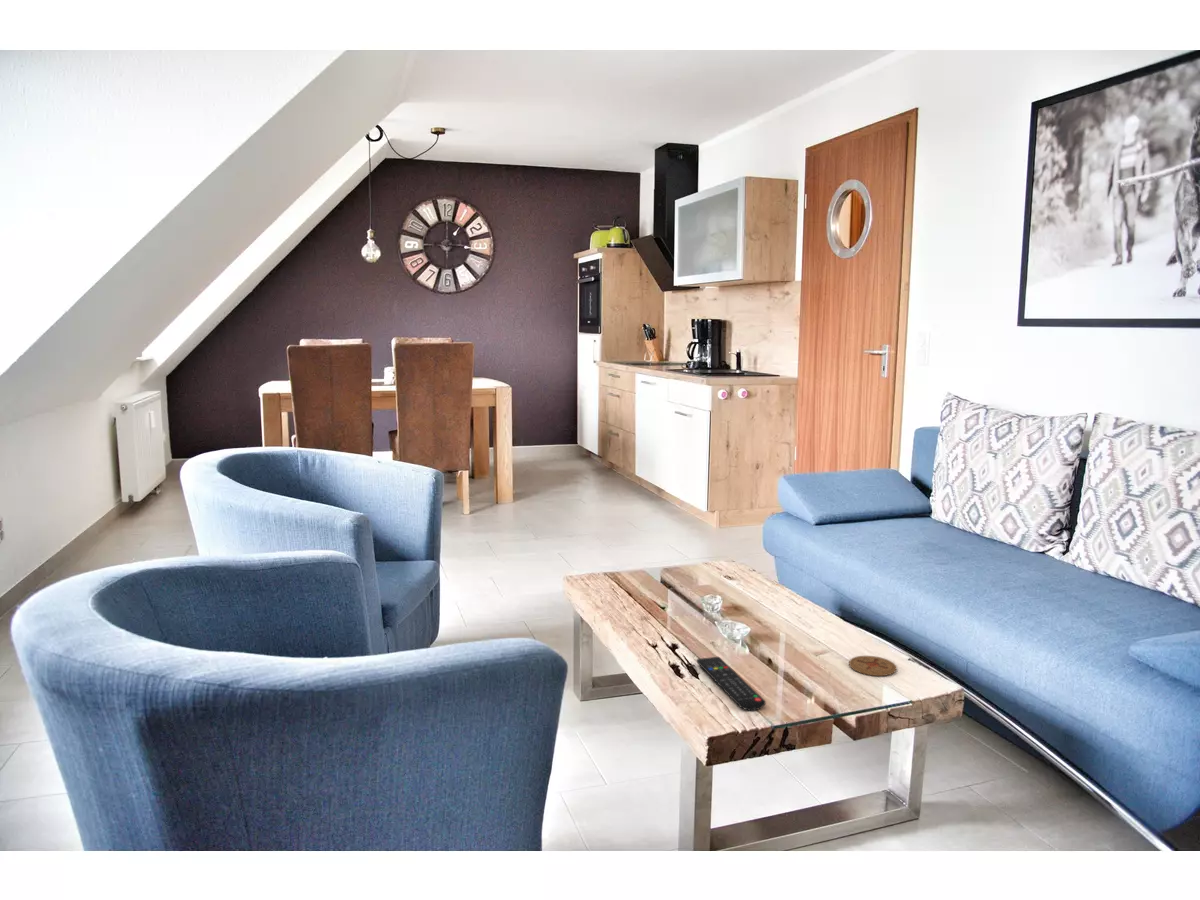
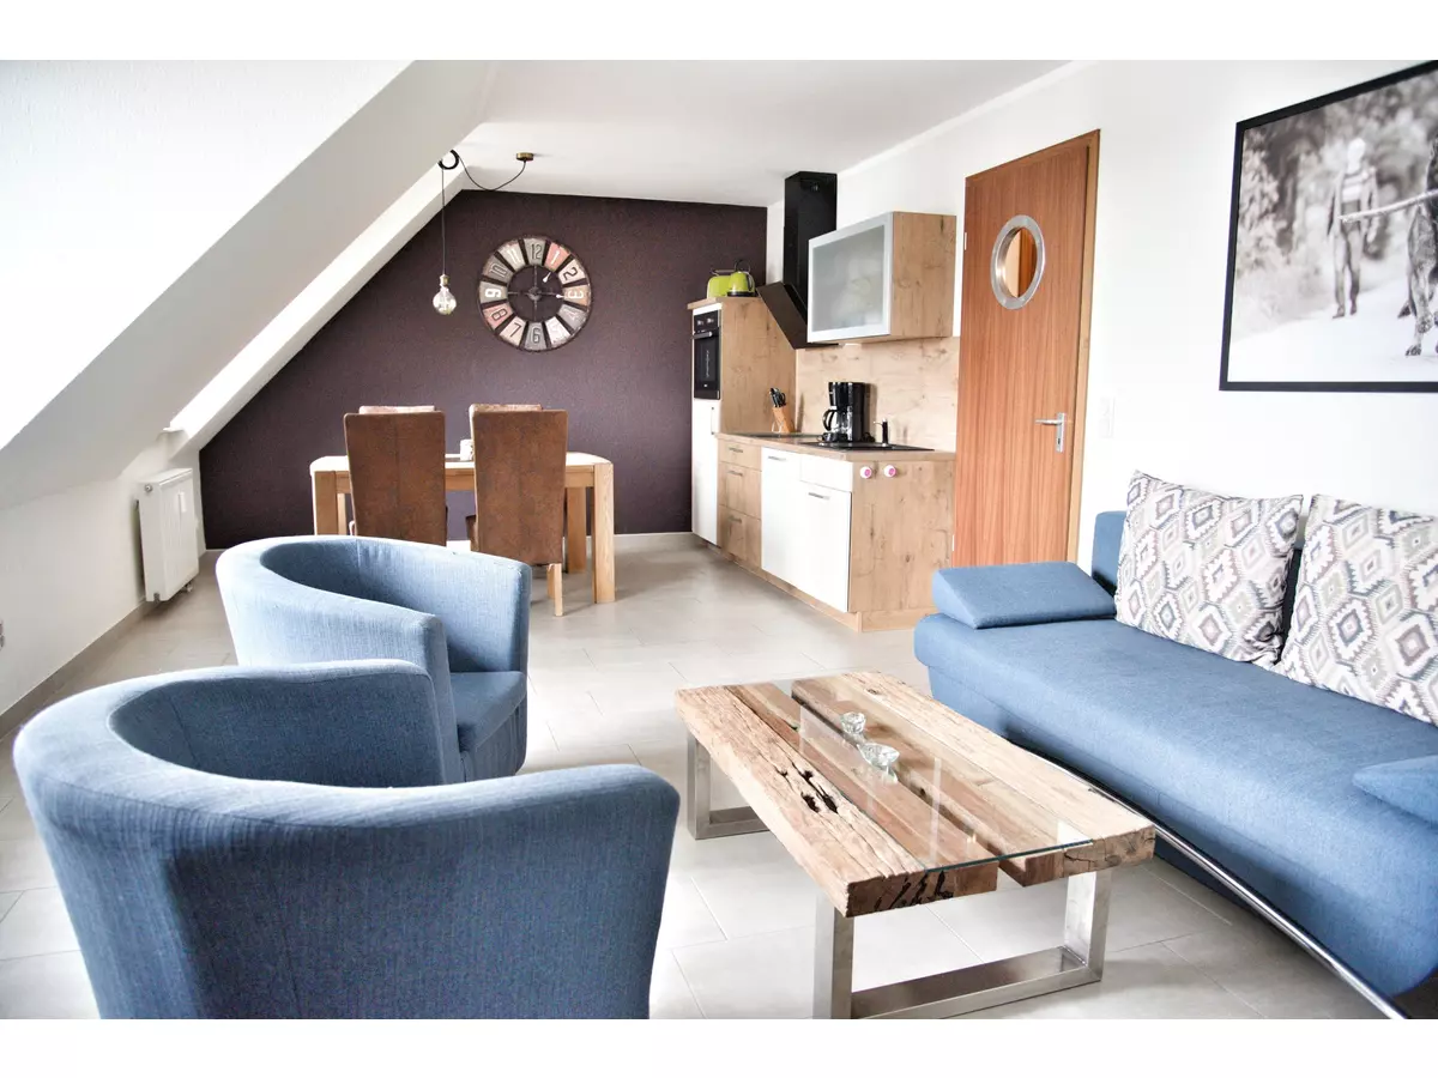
- coaster [848,655,897,677]
- remote control [696,656,767,712]
